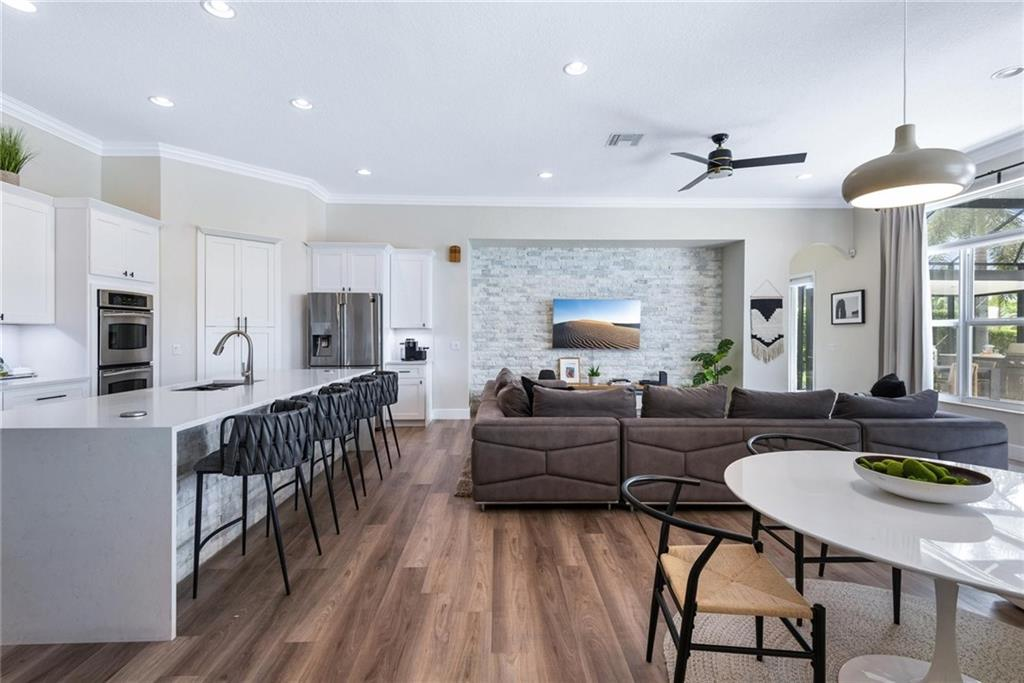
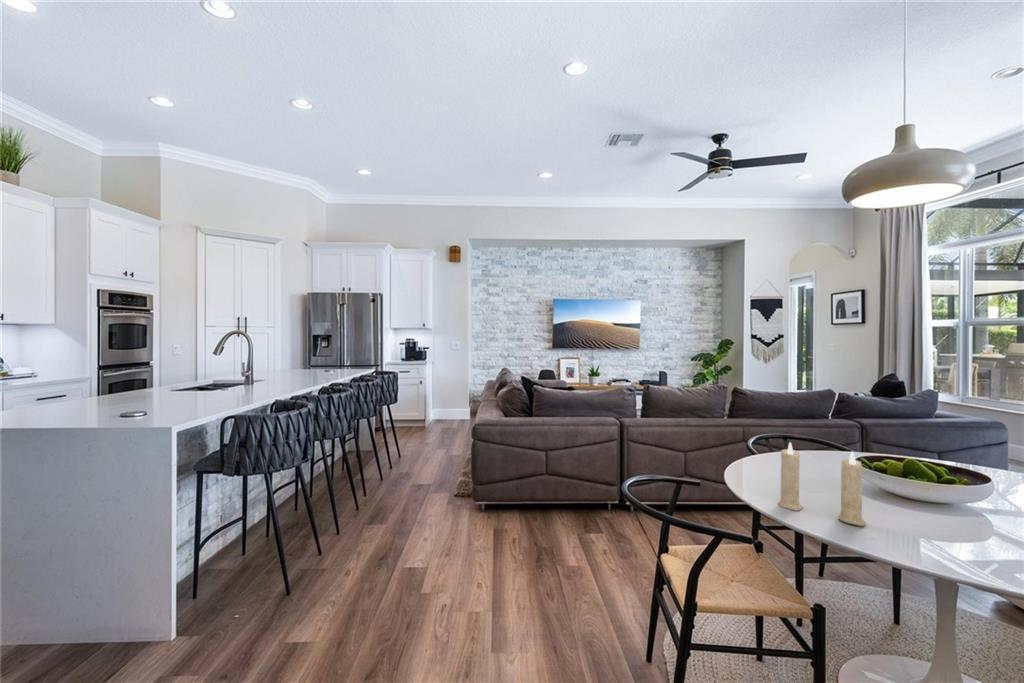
+ candle [777,441,867,527]
